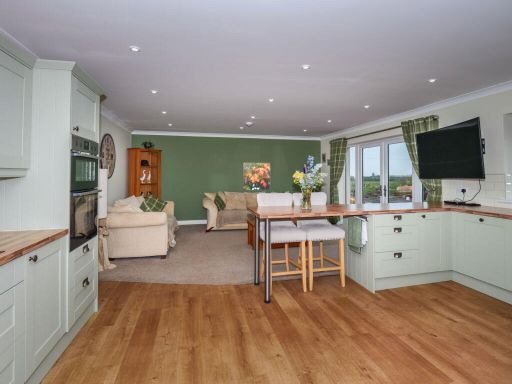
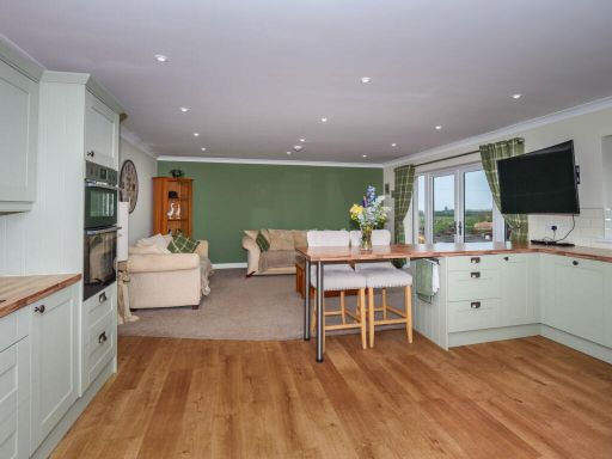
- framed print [242,161,271,191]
